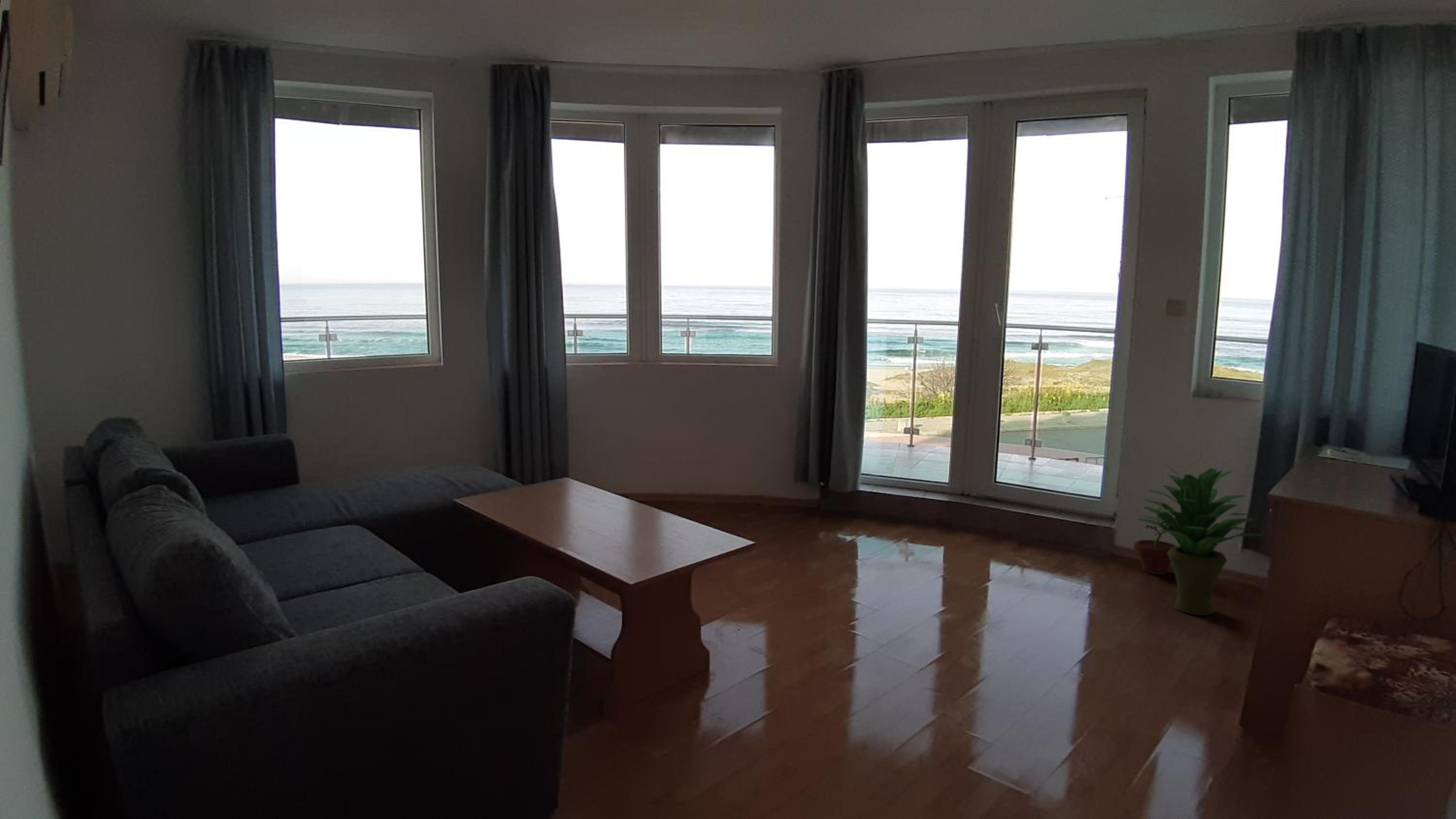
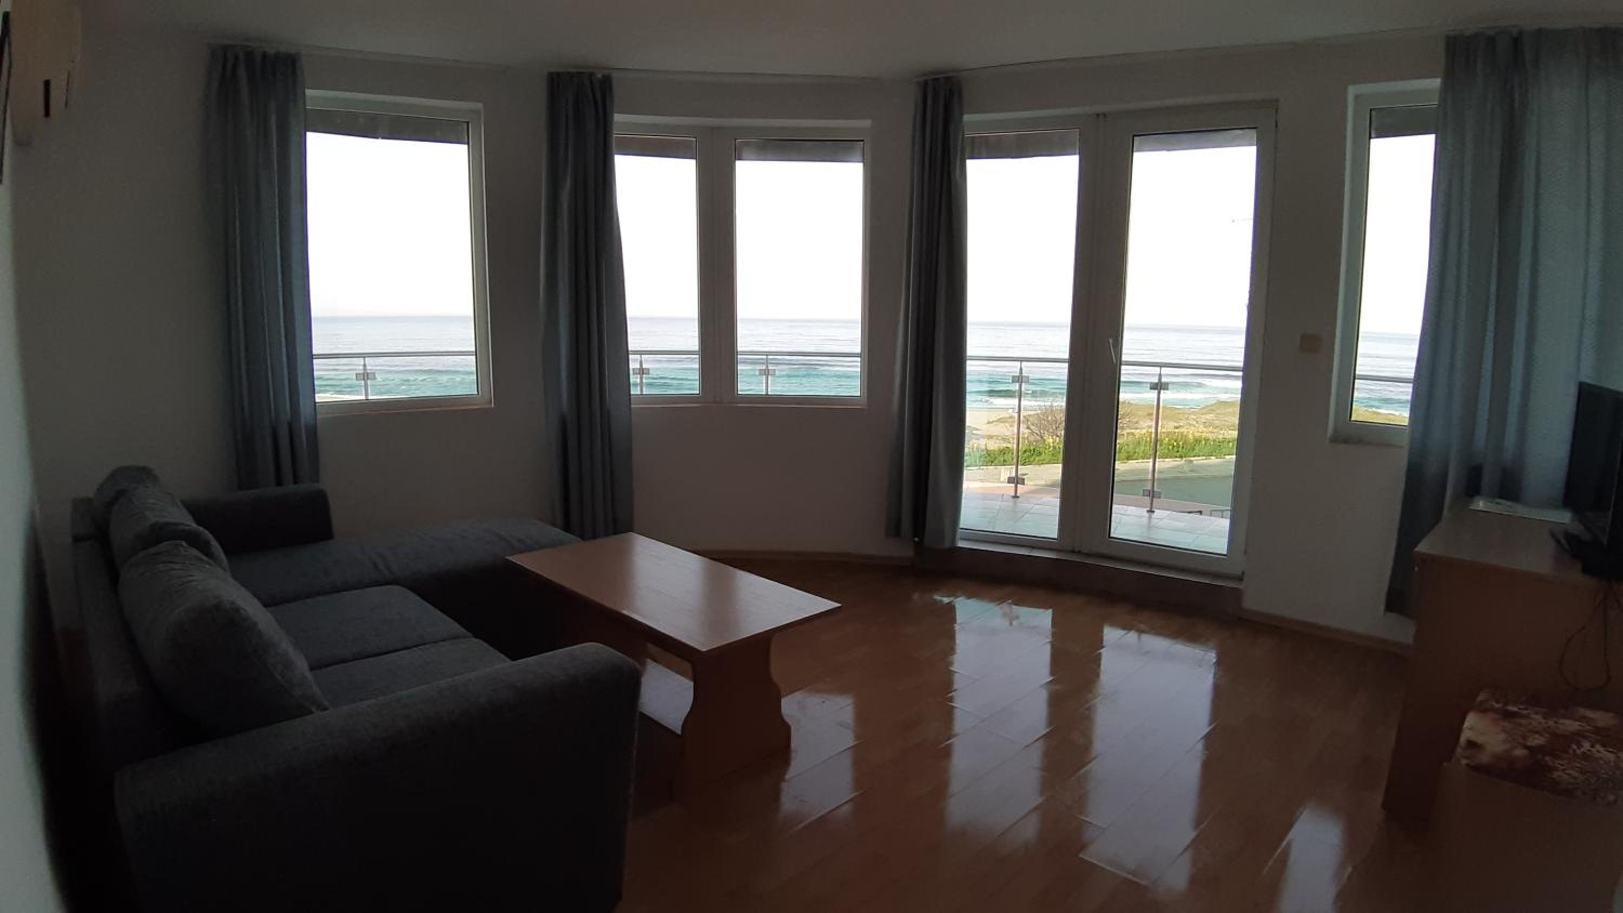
- potted plant [1138,464,1265,616]
- potted plant [1133,507,1177,575]
